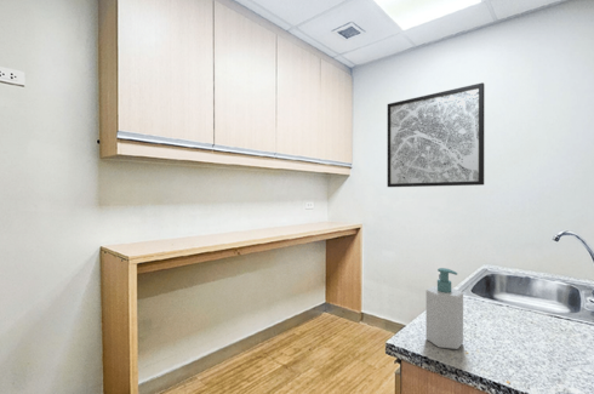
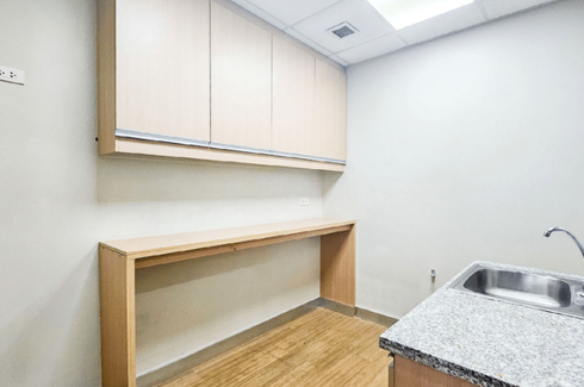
- wall art [387,81,485,188]
- soap bottle [424,267,464,350]
